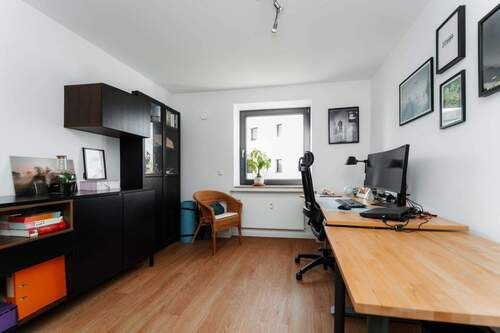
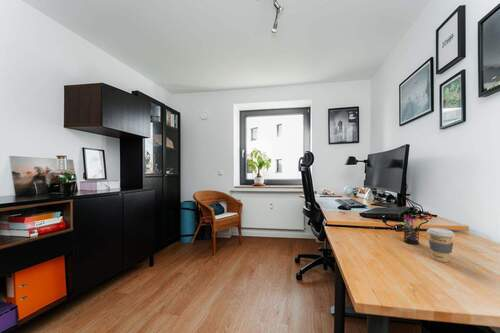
+ pen holder [403,214,421,245]
+ coffee cup [426,227,456,263]
